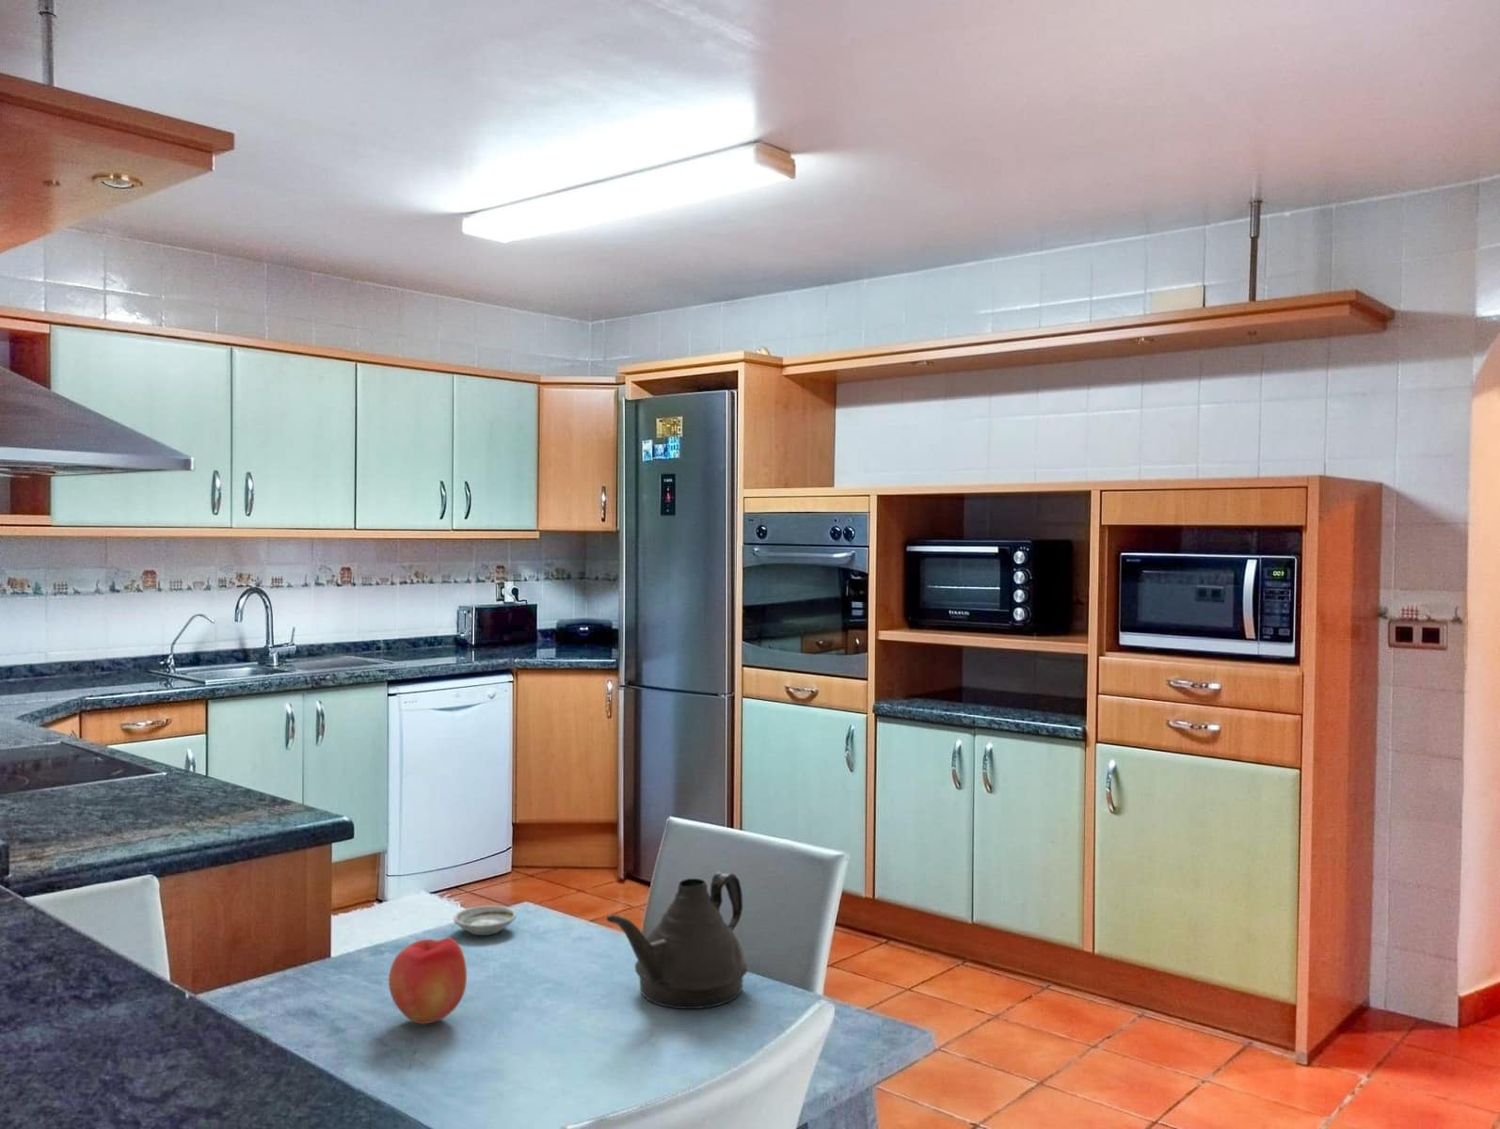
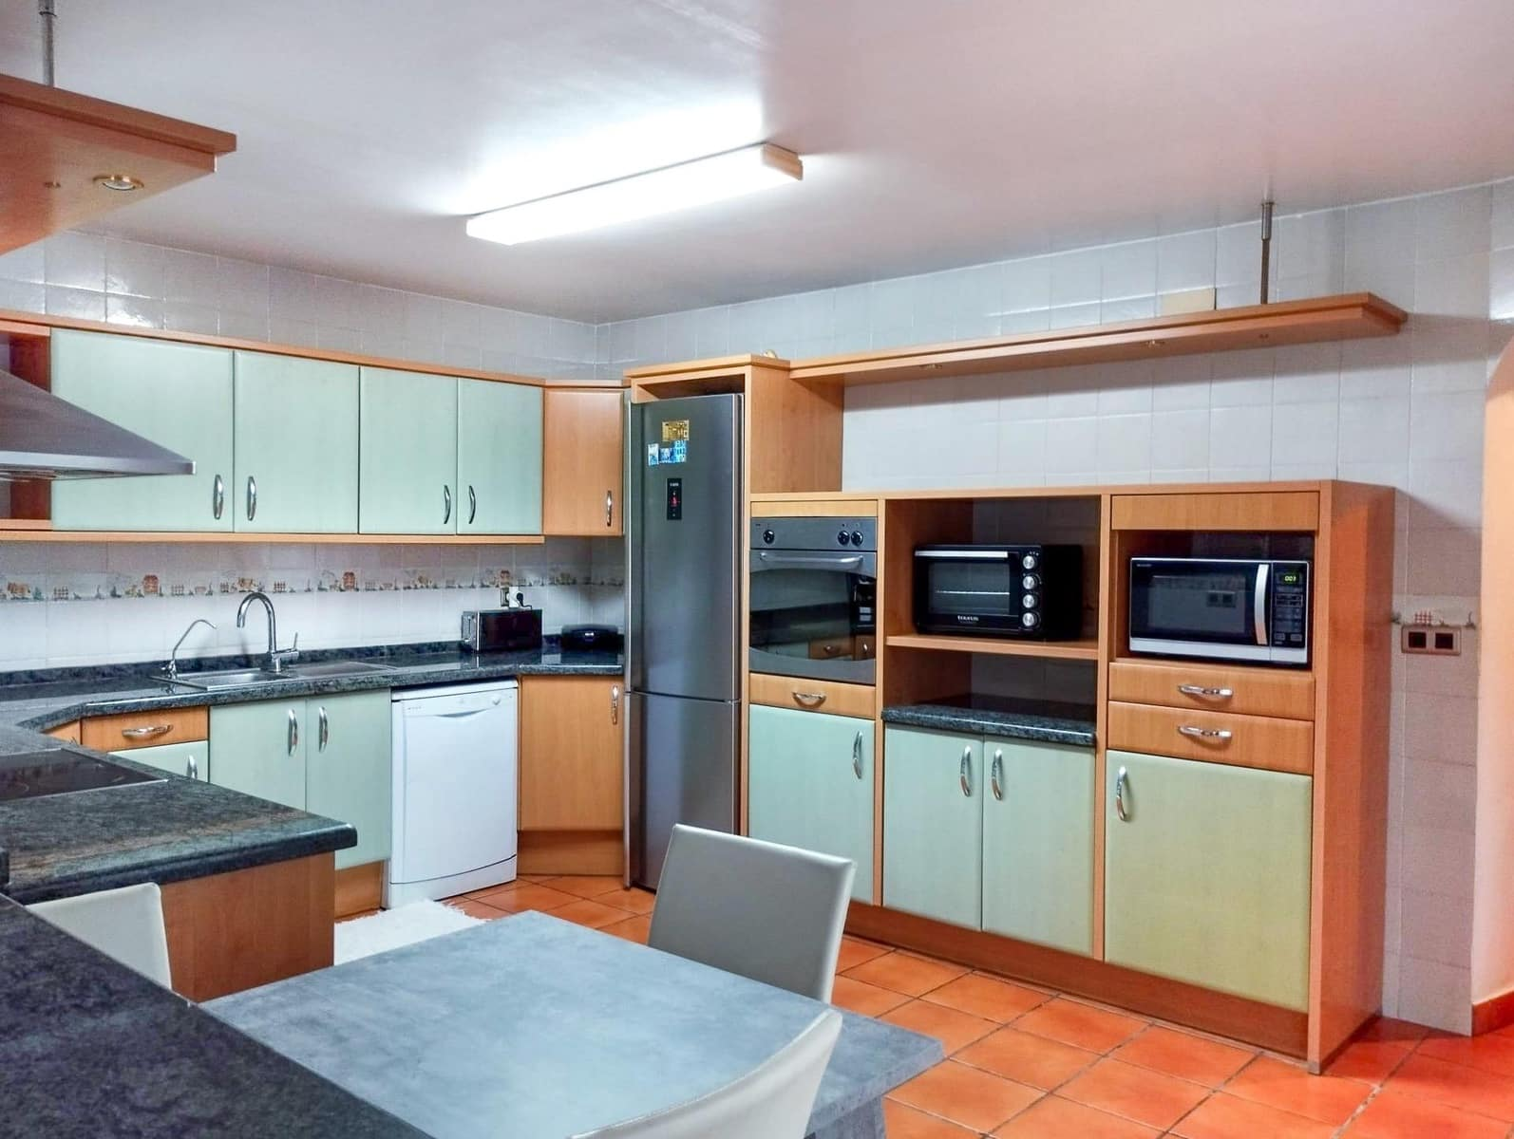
- saucer [453,905,517,936]
- apple [388,937,467,1026]
- teapot [606,870,748,1009]
